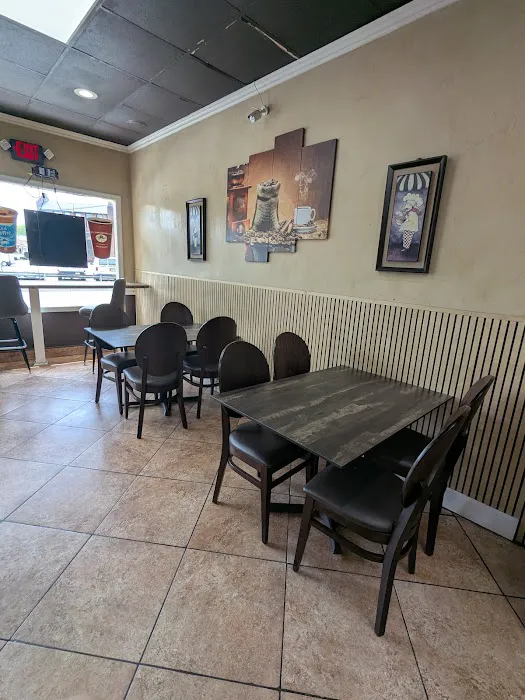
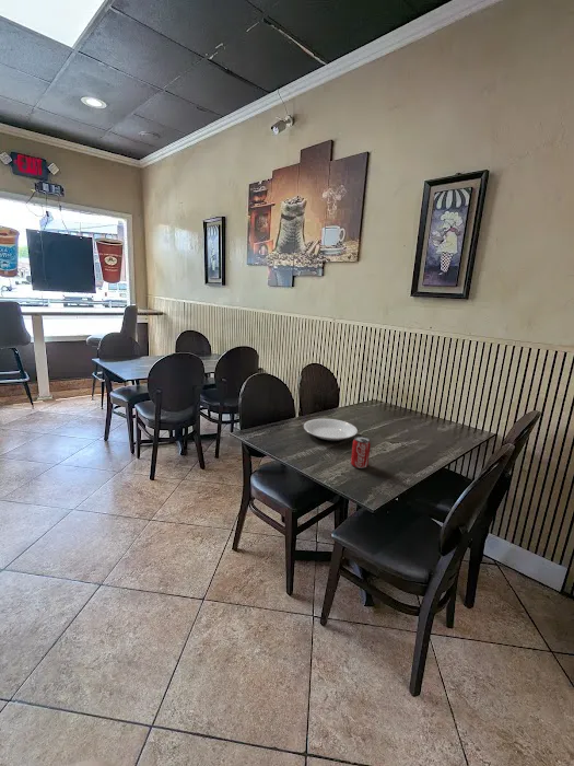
+ beverage can [350,434,372,469]
+ plate [303,418,359,443]
